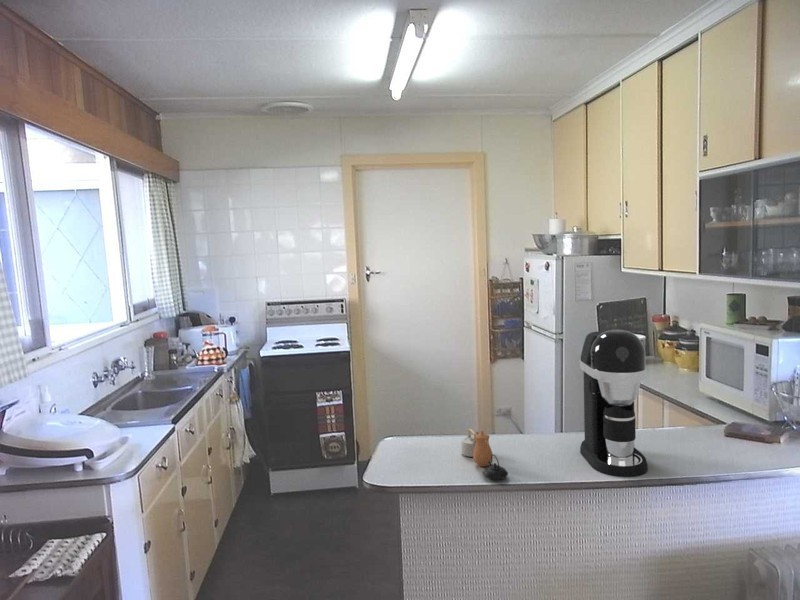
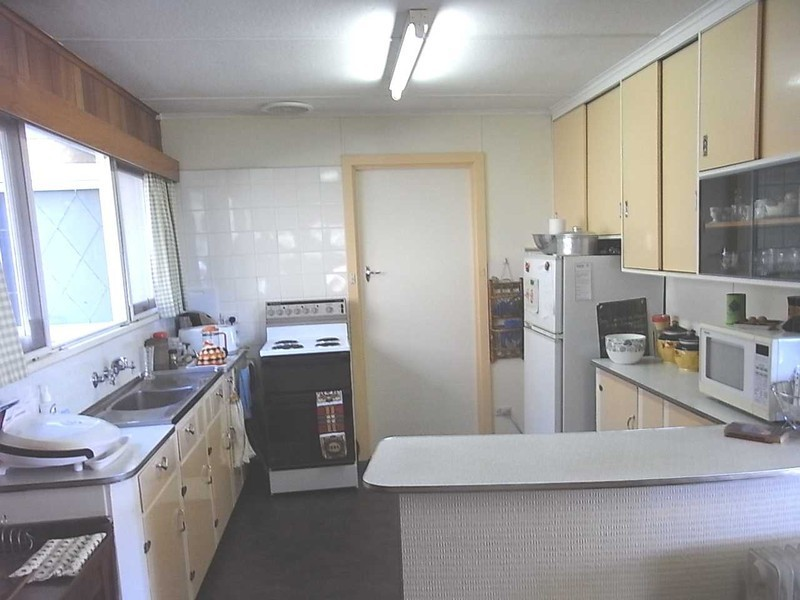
- teapot [460,428,509,481]
- coffee maker [579,329,649,478]
